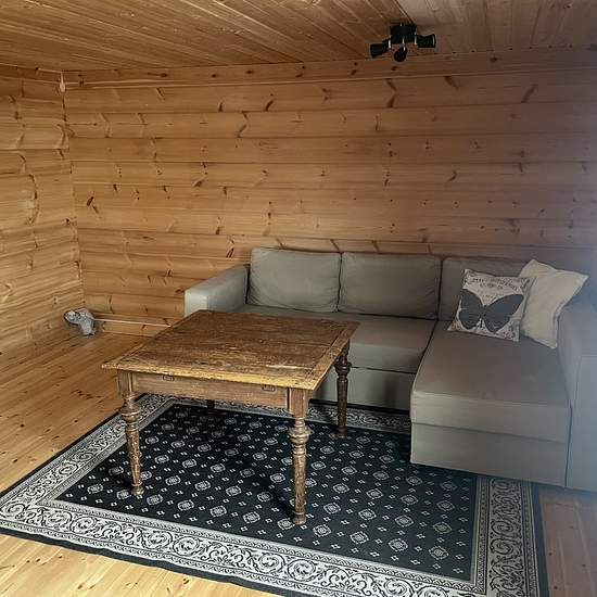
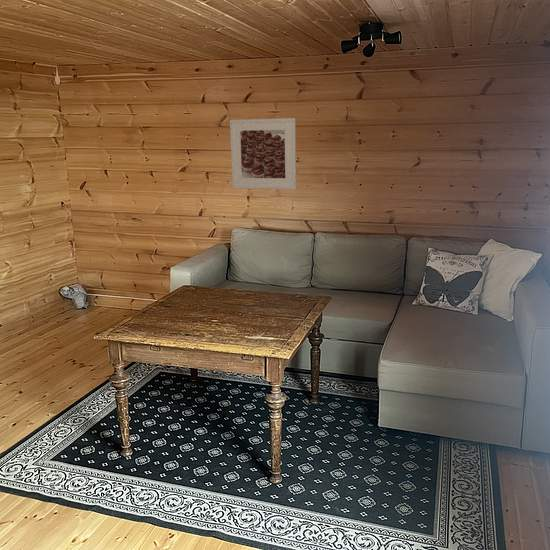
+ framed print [229,117,297,190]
